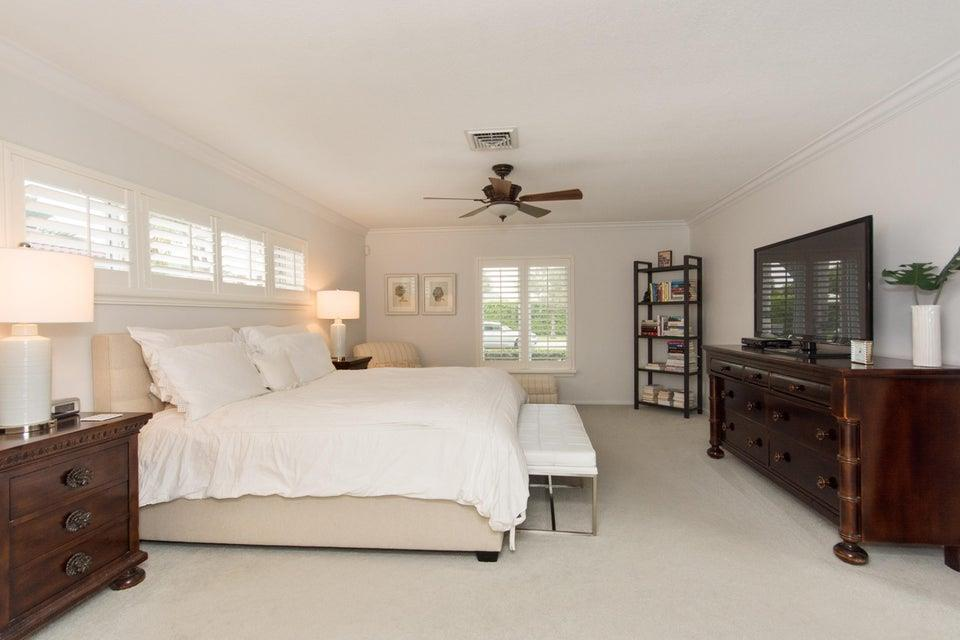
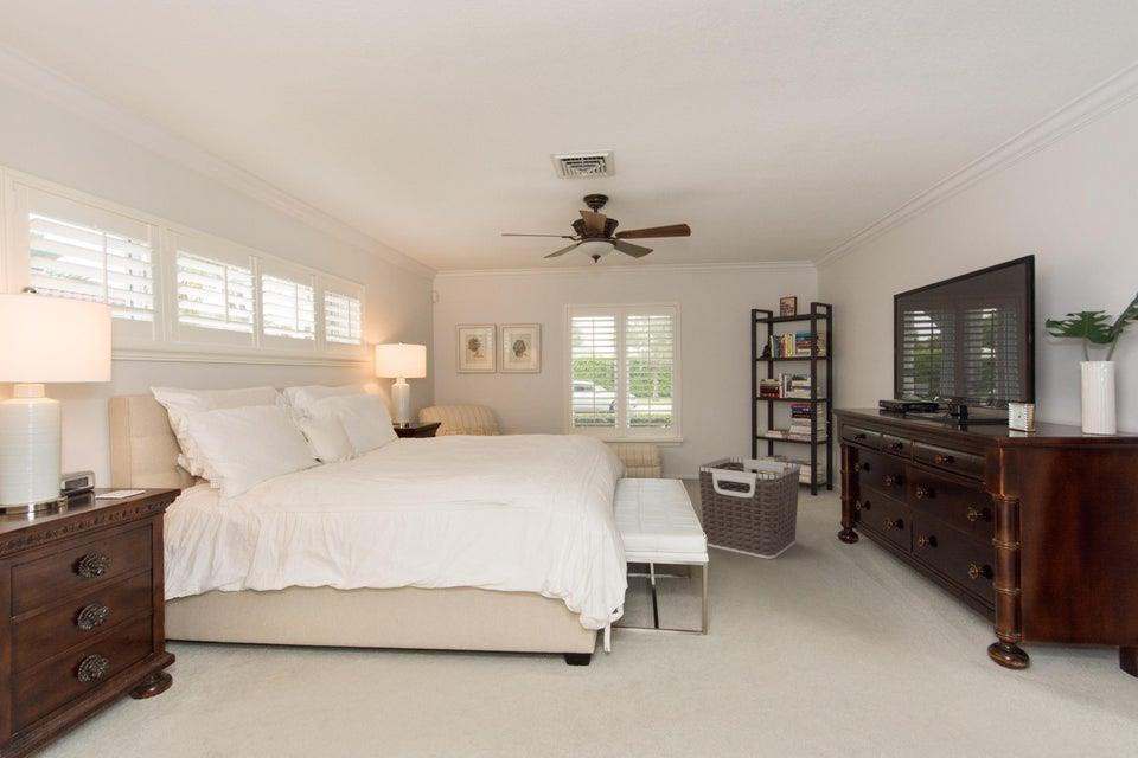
+ clothes hamper [697,456,803,560]
